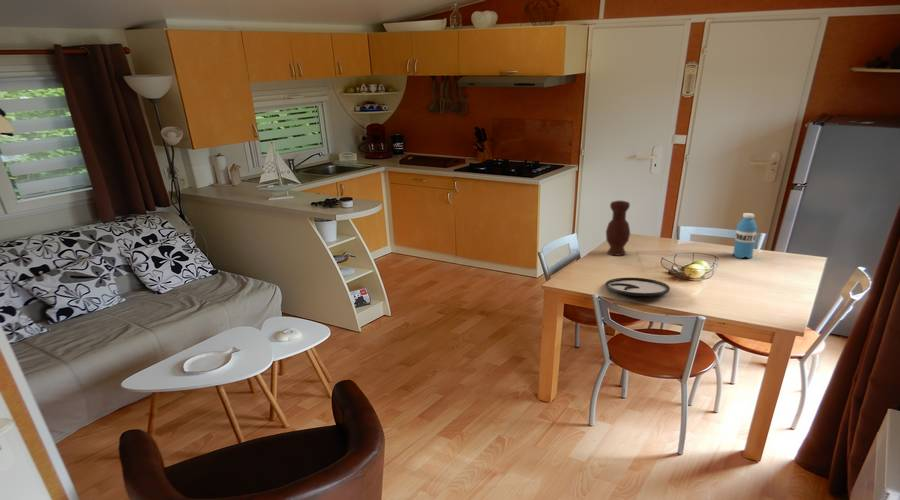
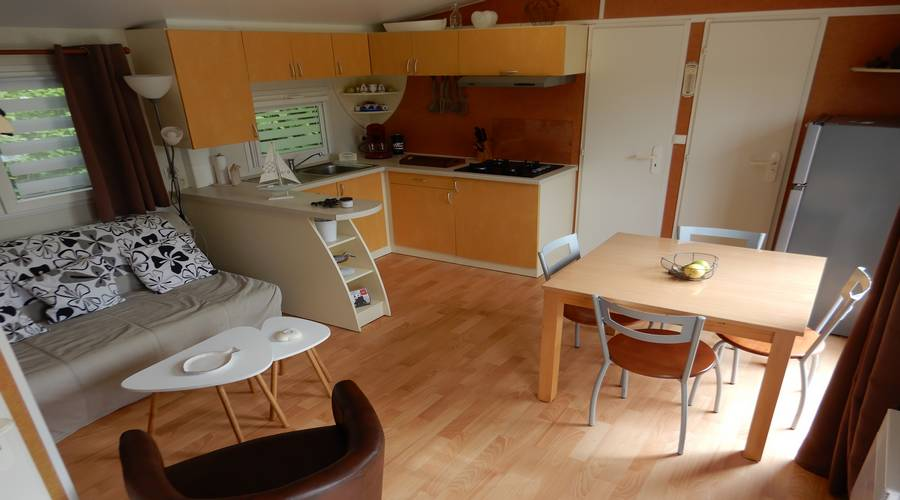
- water bottle [732,212,758,259]
- plate [604,277,671,297]
- vase [605,200,631,257]
